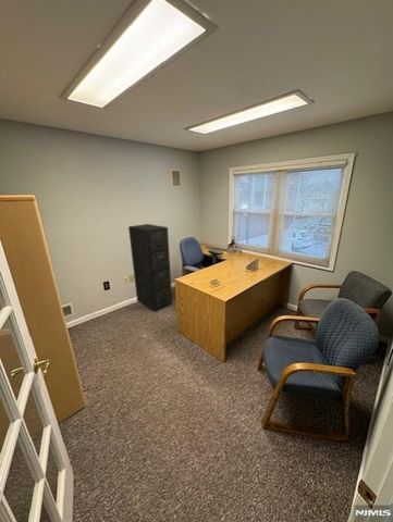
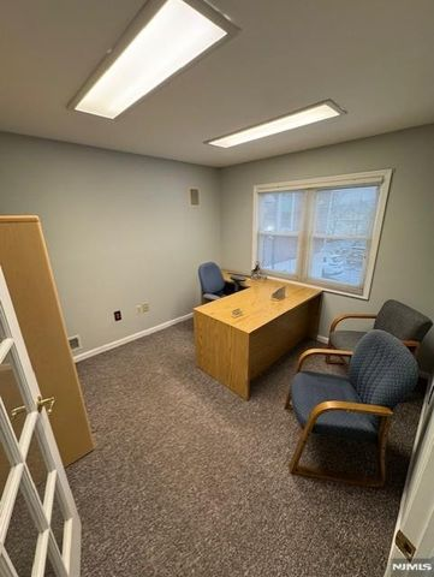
- filing cabinet [127,223,173,313]
